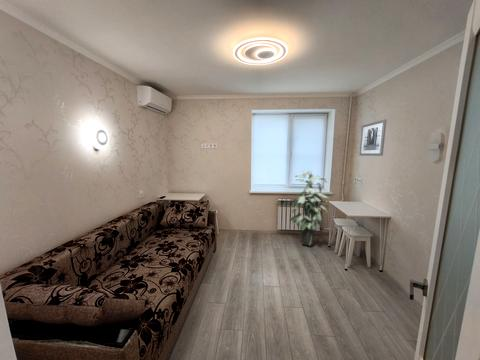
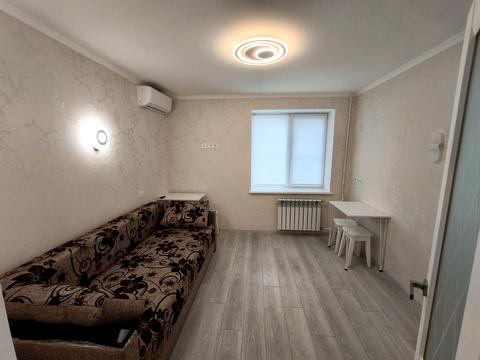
- indoor plant [289,170,330,247]
- wall art [358,118,388,157]
